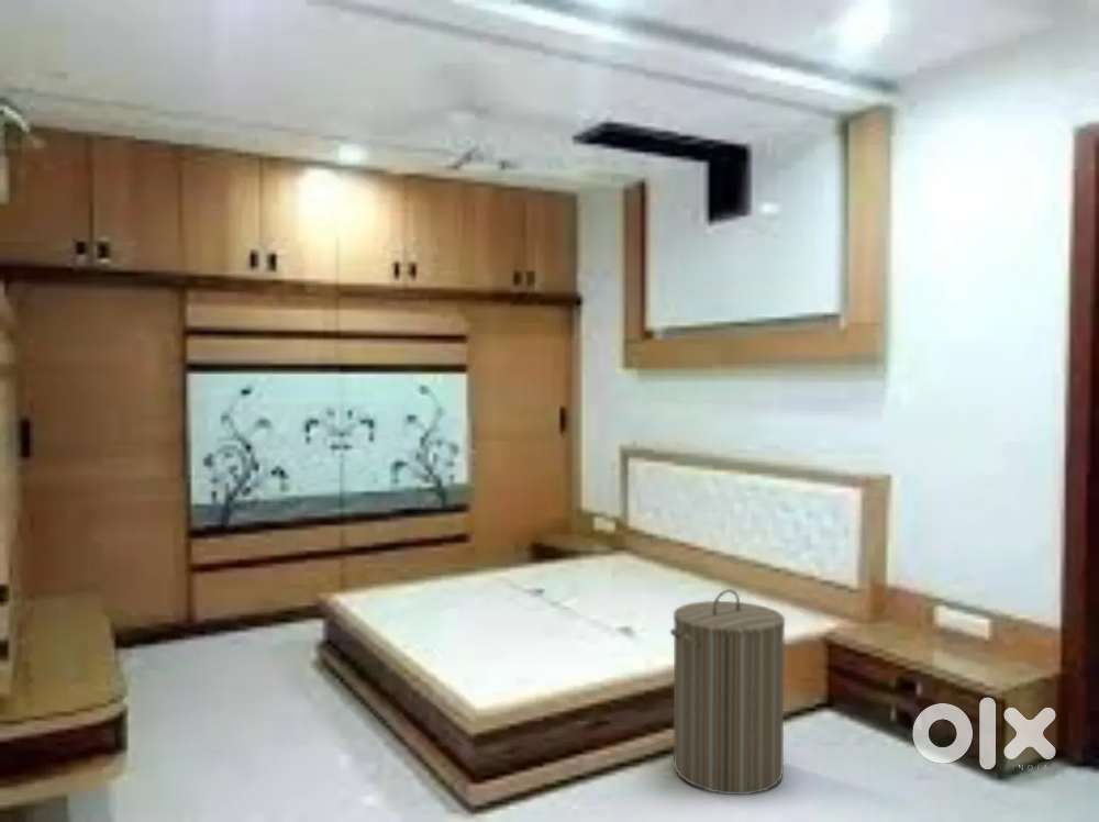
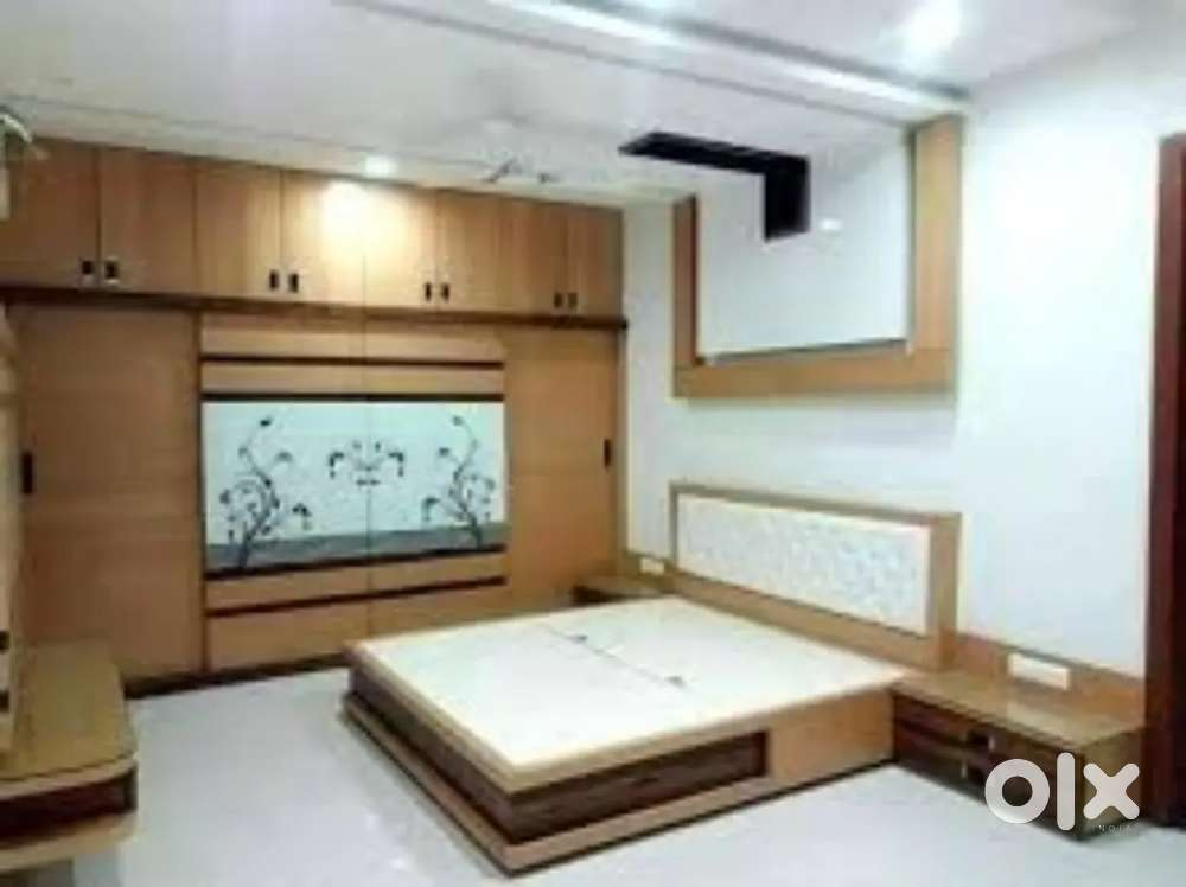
- laundry hamper [669,588,786,796]
